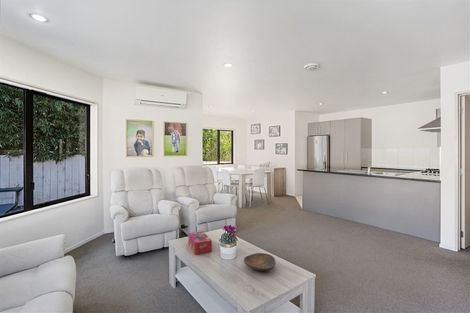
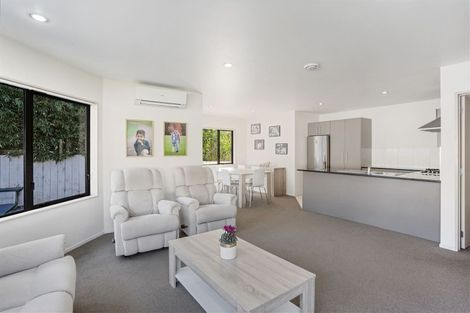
- decorative bowl [243,252,277,272]
- tissue box [187,230,213,255]
